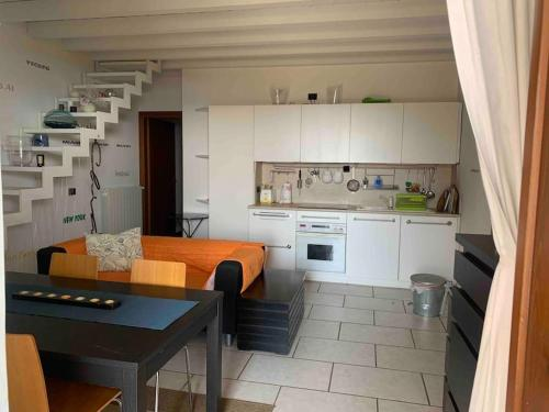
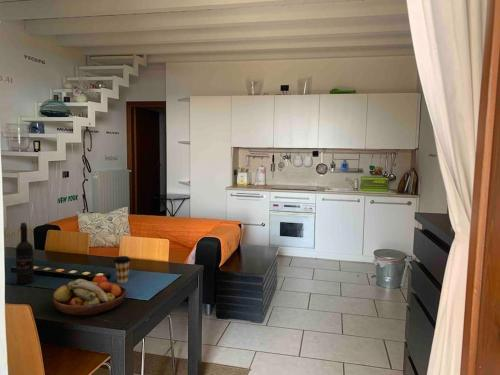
+ wine bottle [15,222,35,285]
+ fruit bowl [52,274,127,316]
+ coffee cup [113,255,131,284]
